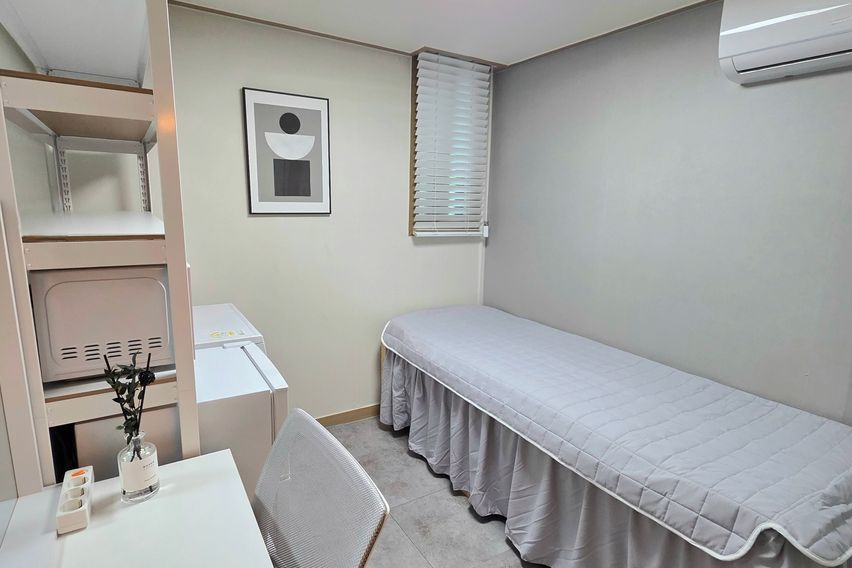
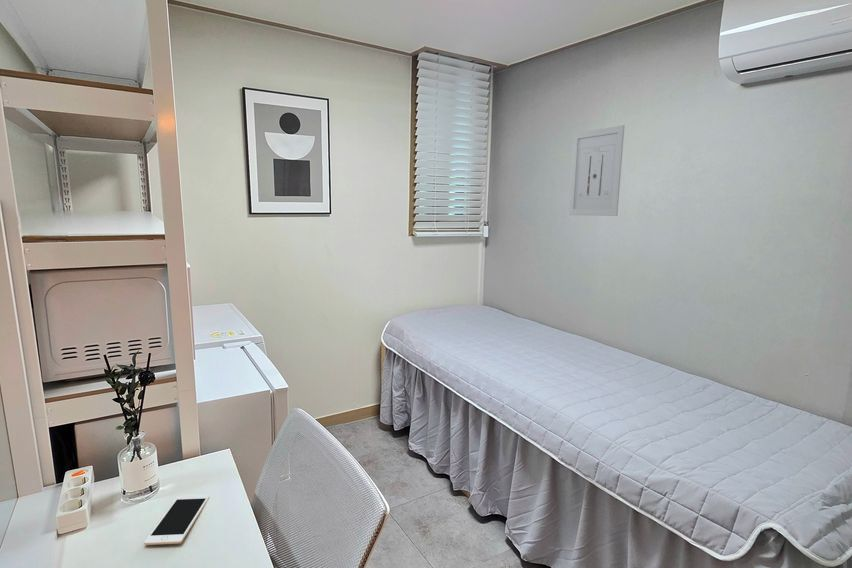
+ cell phone [143,494,210,546]
+ wall art [568,124,626,217]
